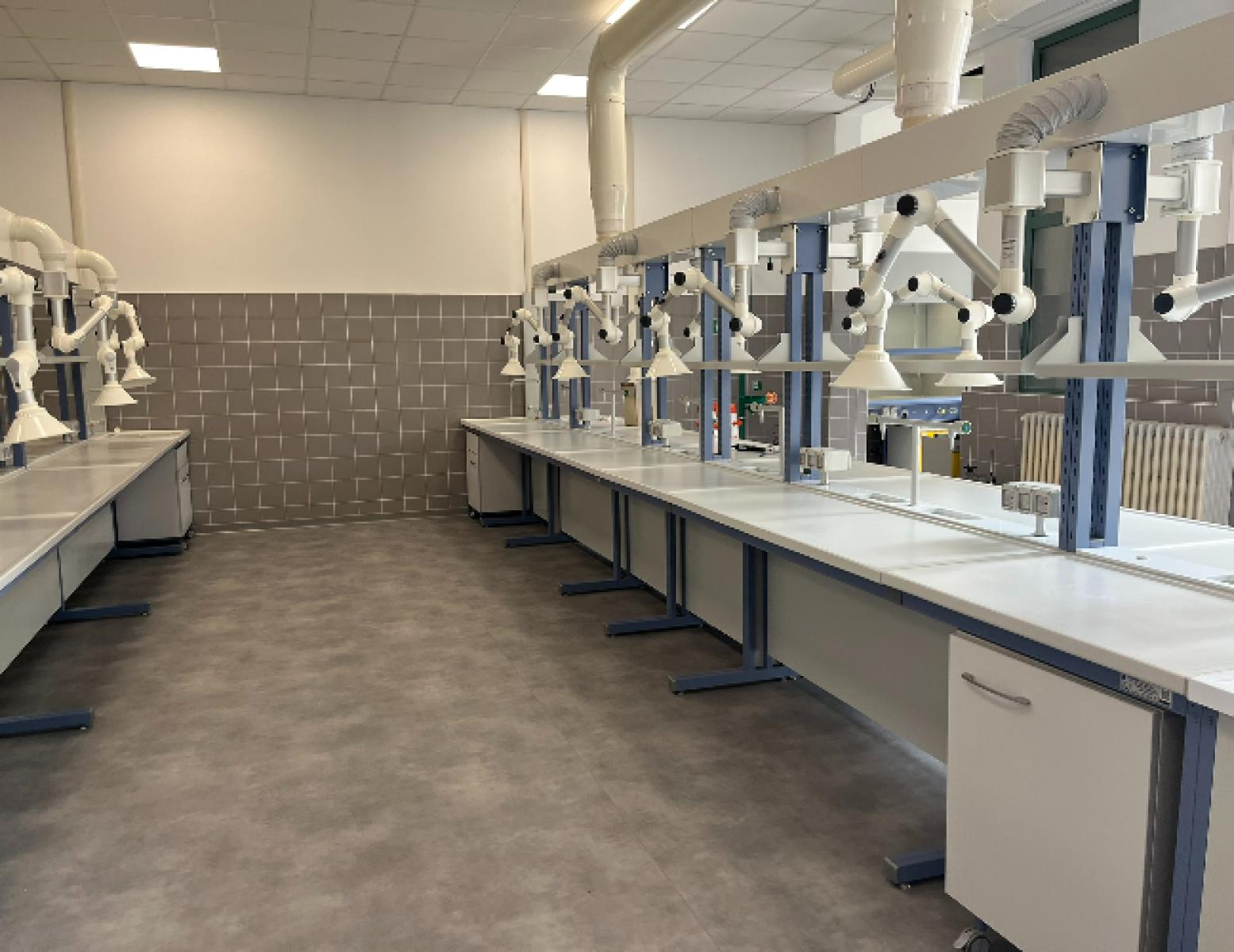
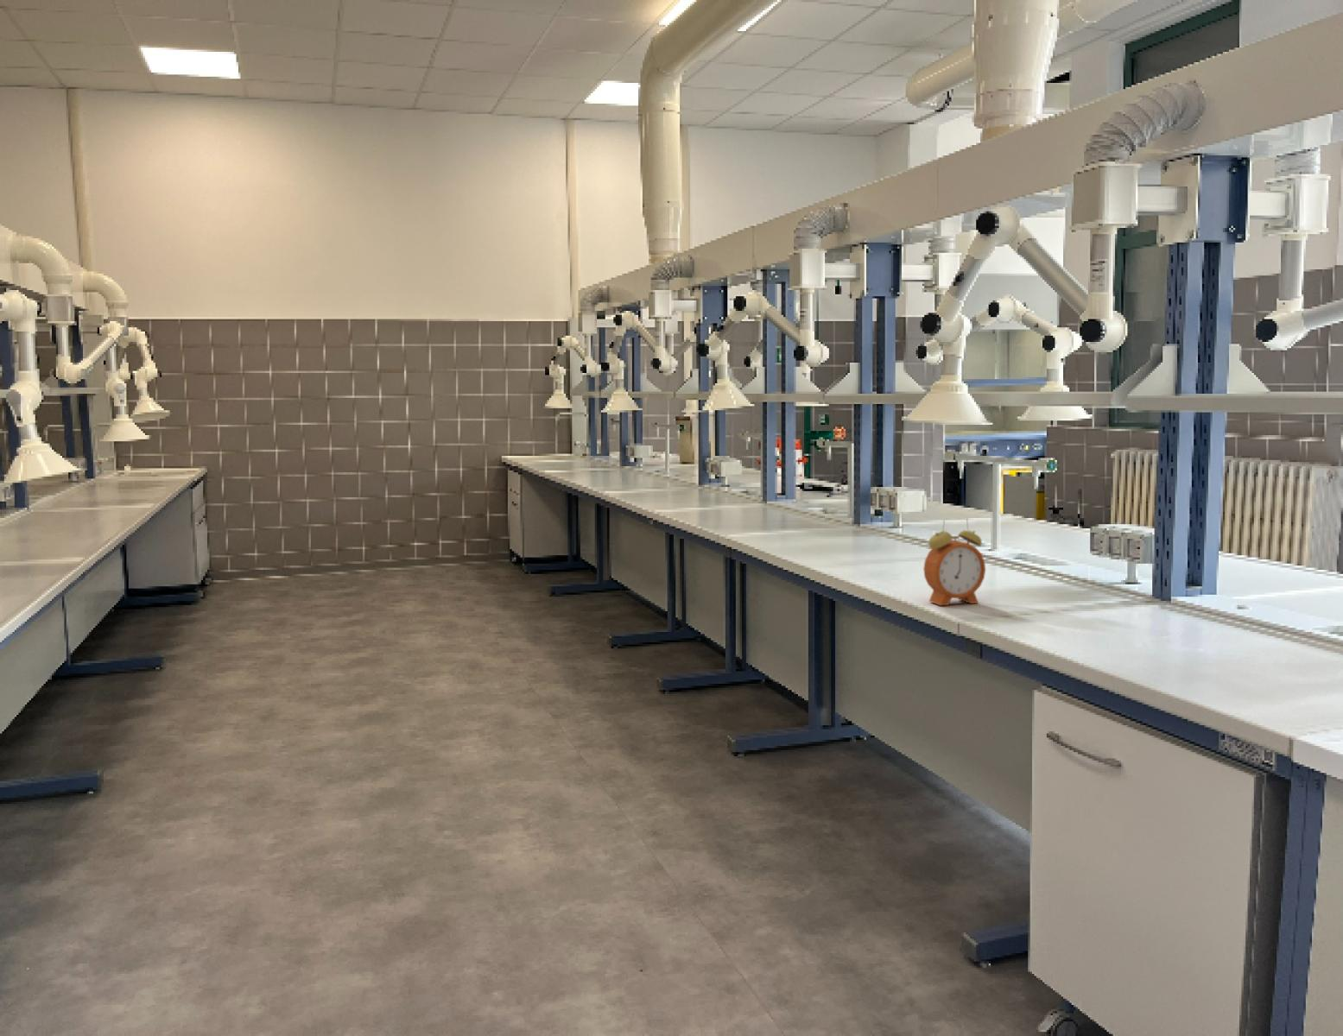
+ alarm clock [923,517,986,606]
